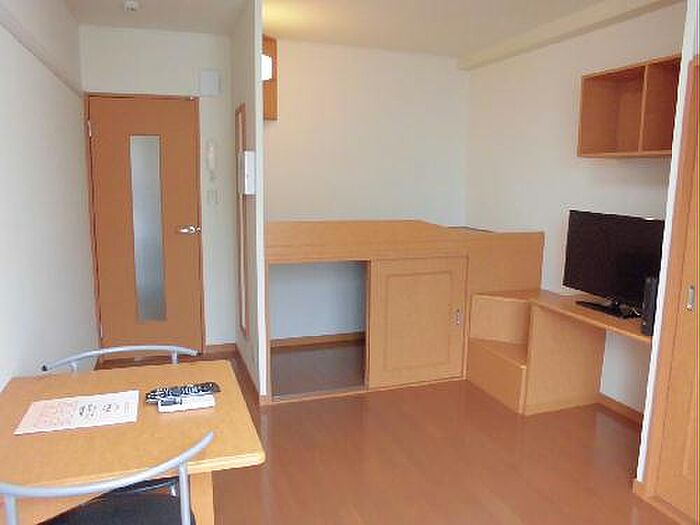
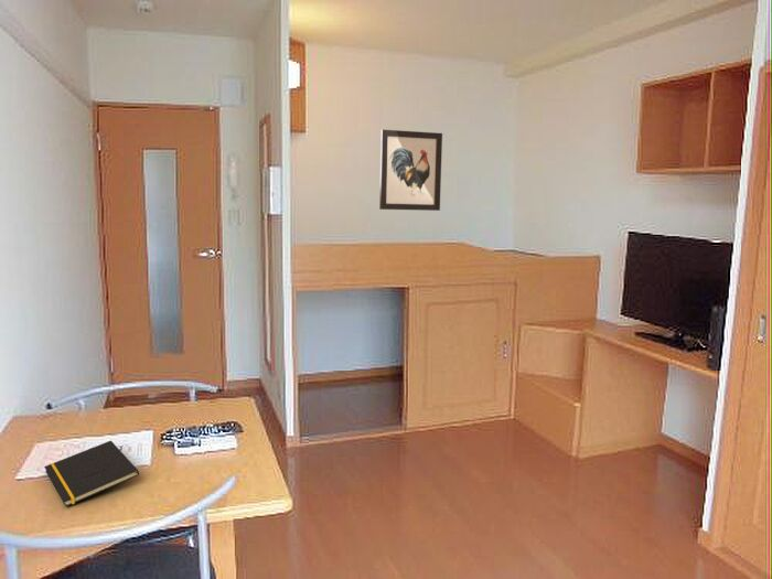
+ notepad [43,440,140,507]
+ wall art [378,129,443,212]
